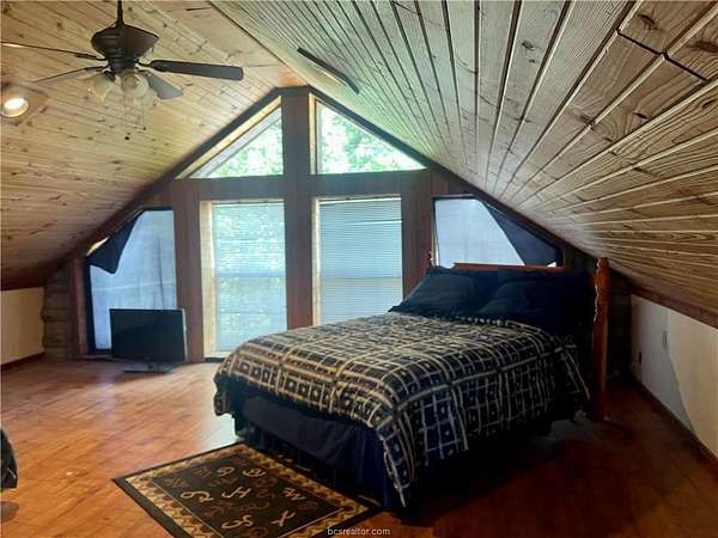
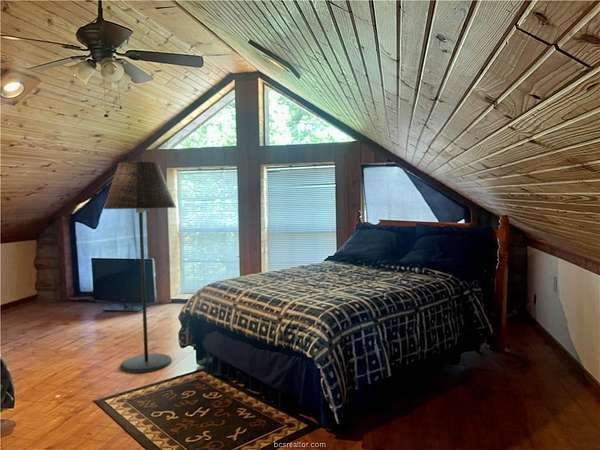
+ floor lamp [102,161,177,374]
